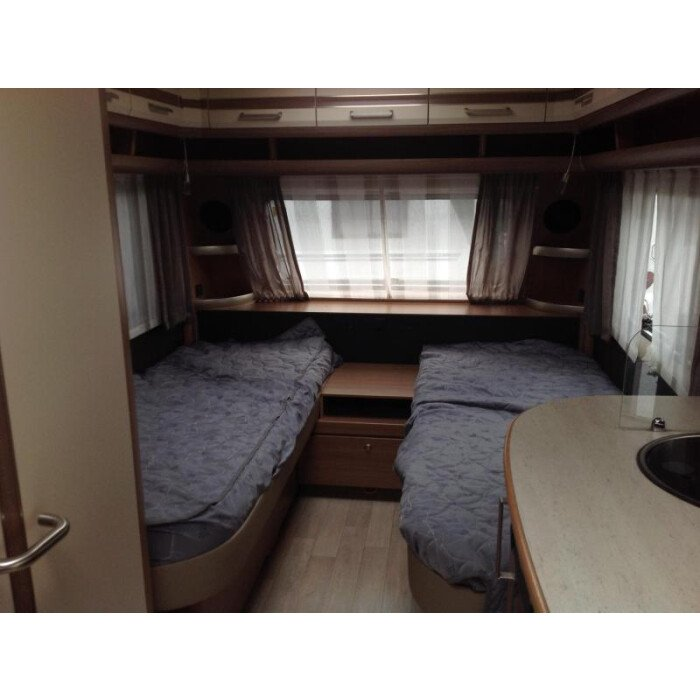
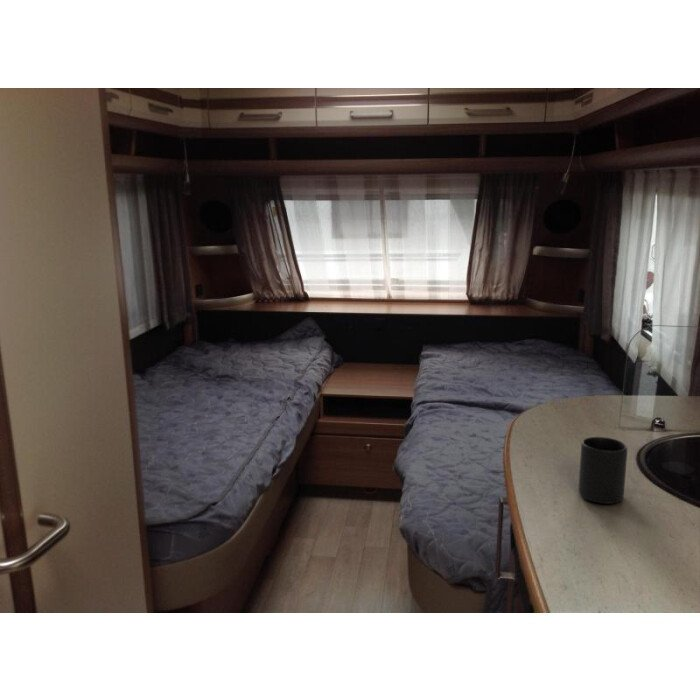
+ mug [578,436,628,505]
